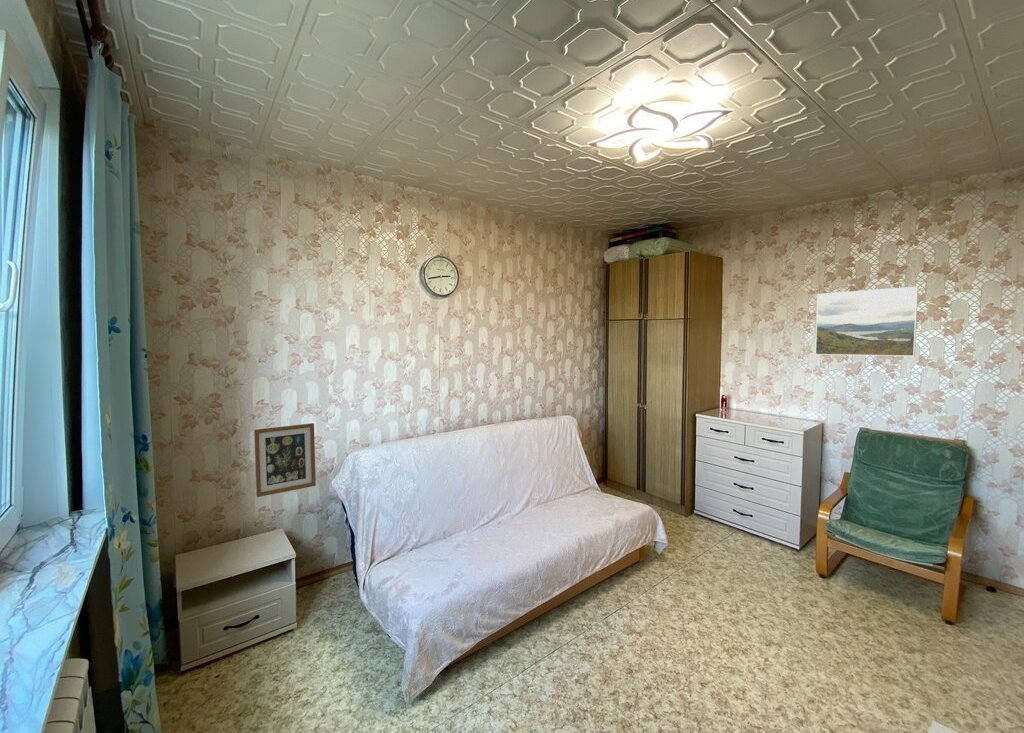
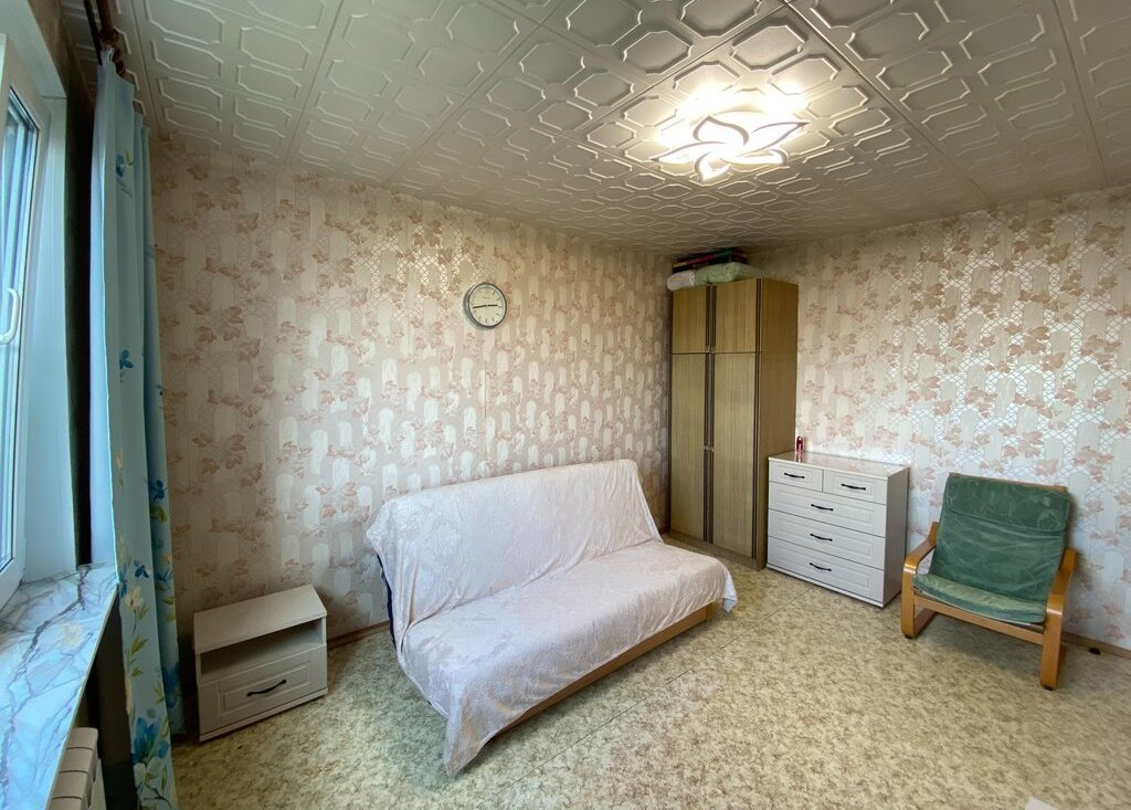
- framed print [814,285,919,357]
- wall art [253,422,317,498]
